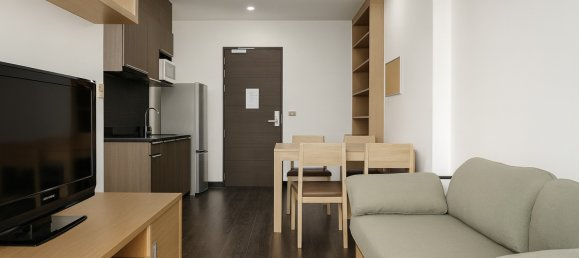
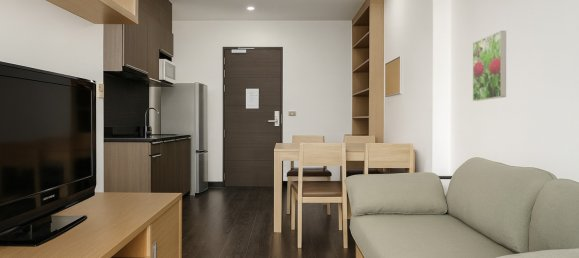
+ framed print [472,30,507,102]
